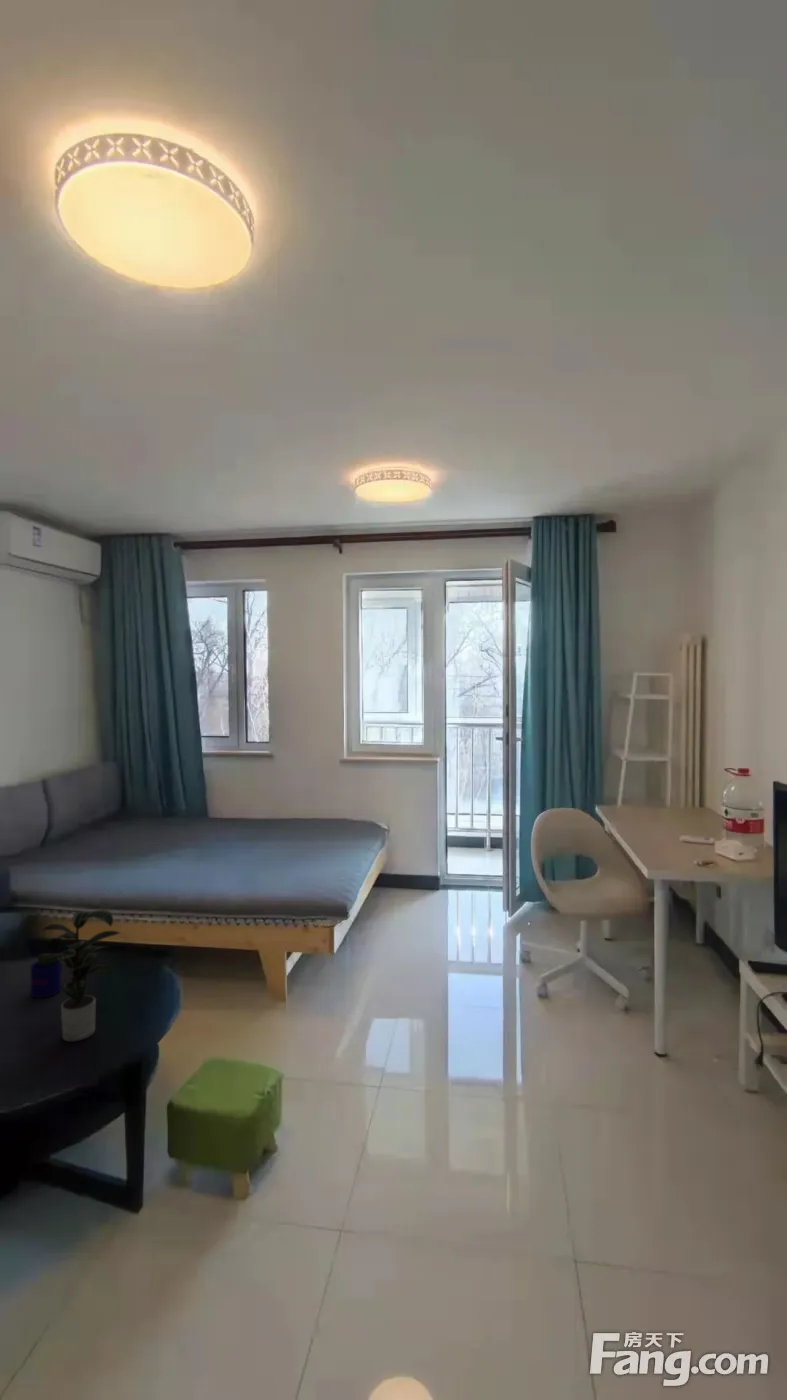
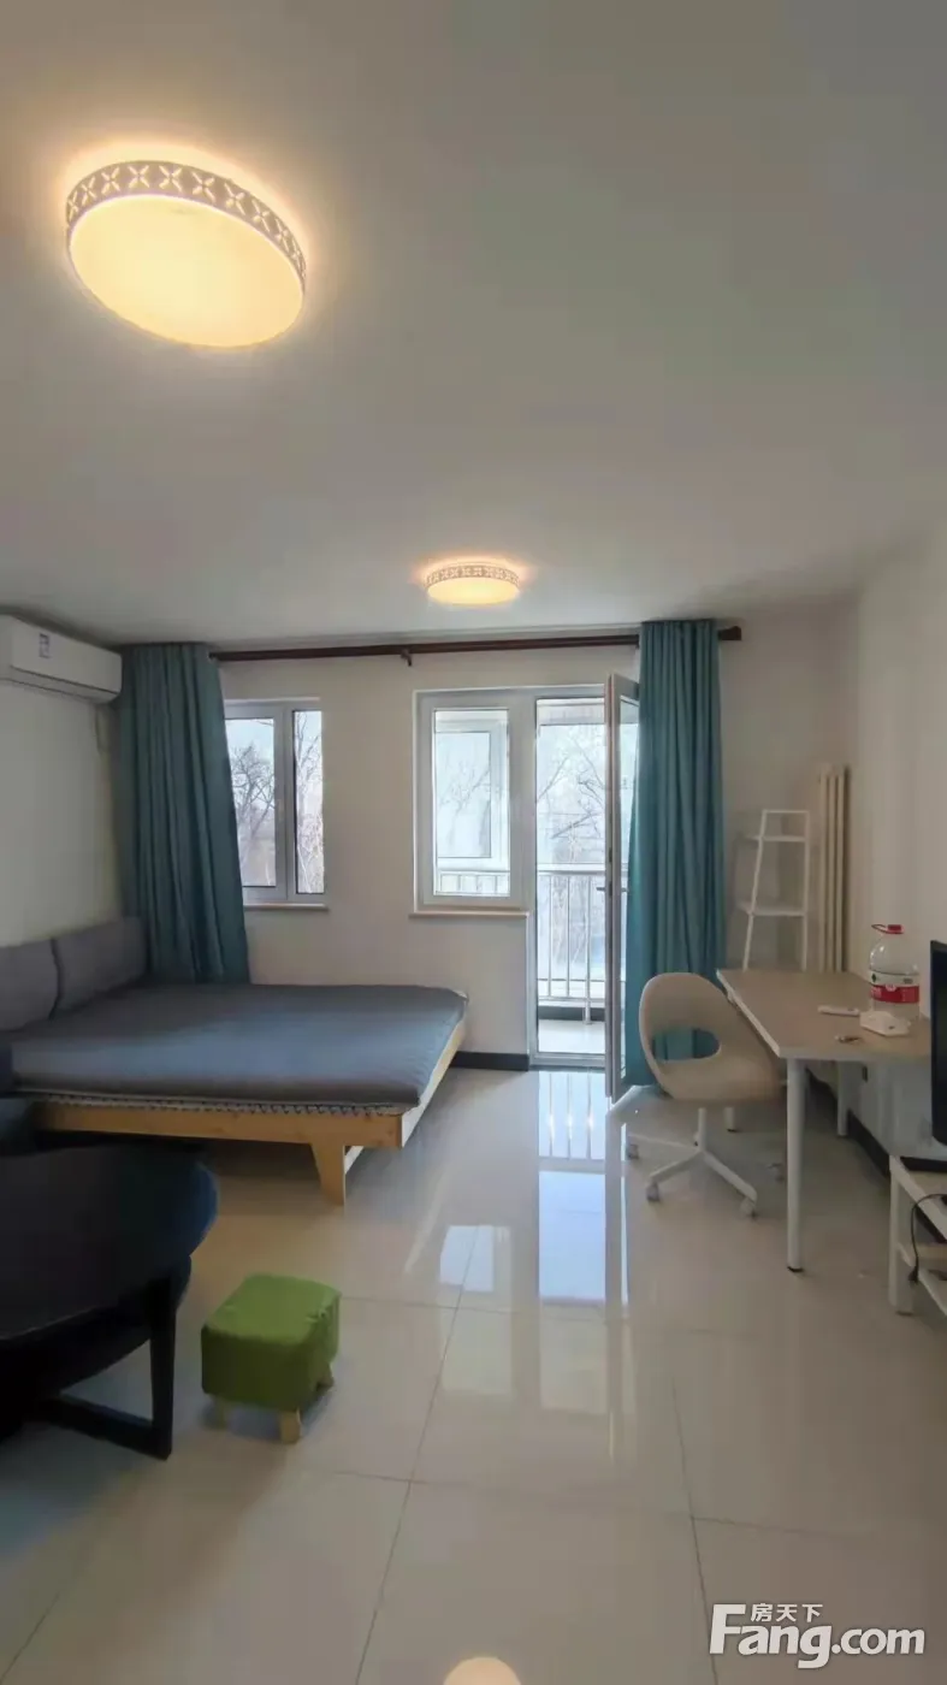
- potted plant [37,908,123,1043]
- mug [30,960,63,999]
